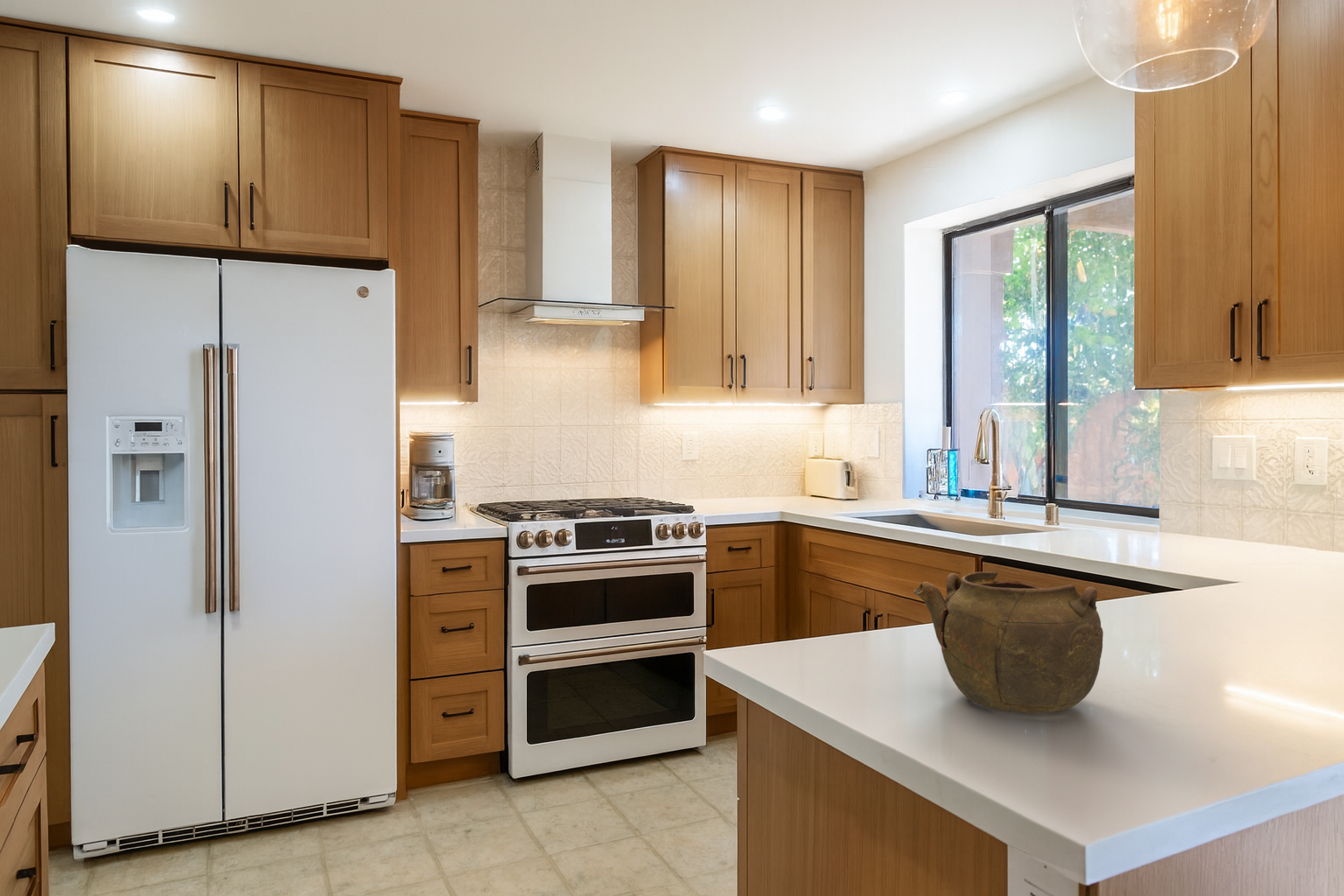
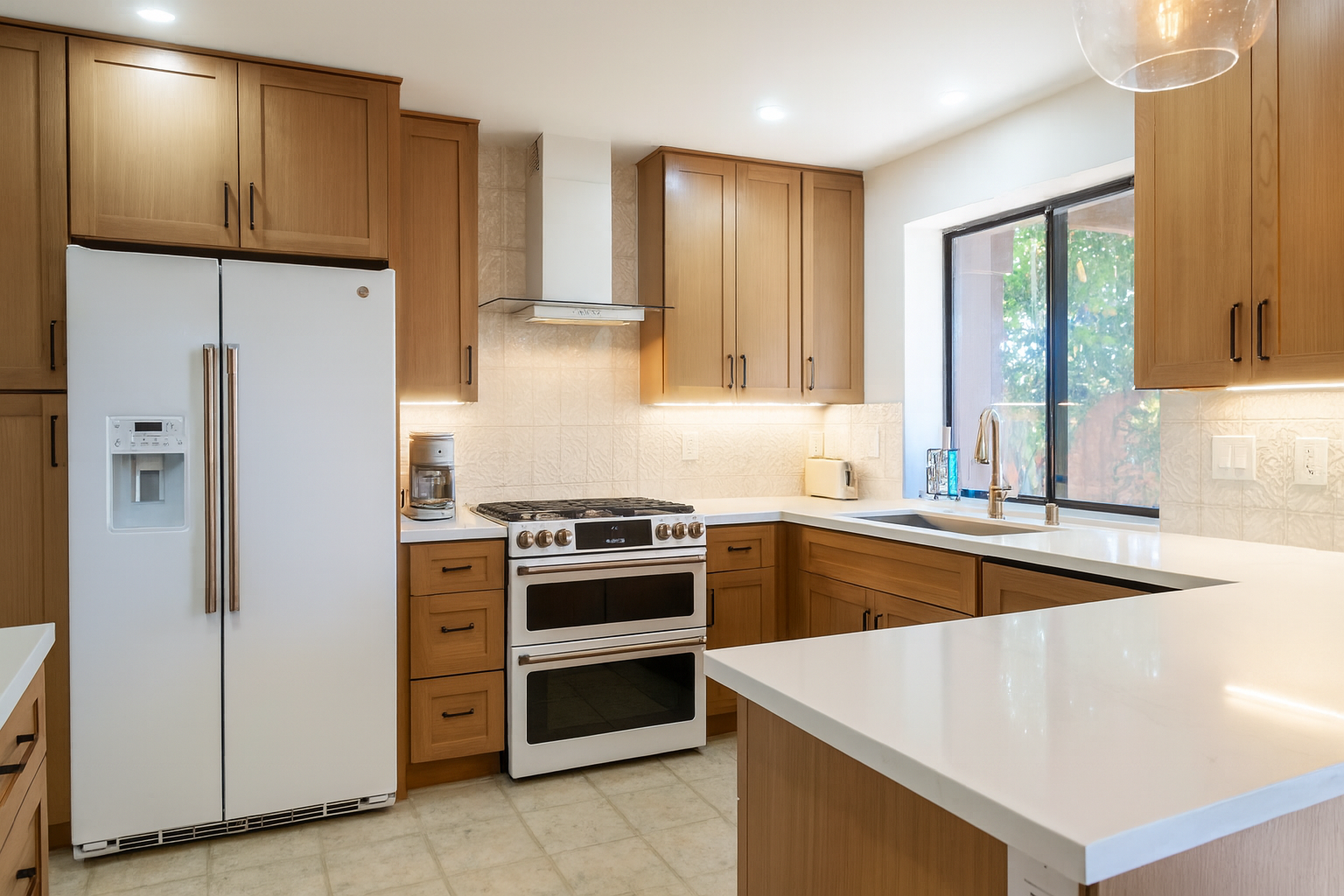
- teapot [913,571,1104,714]
